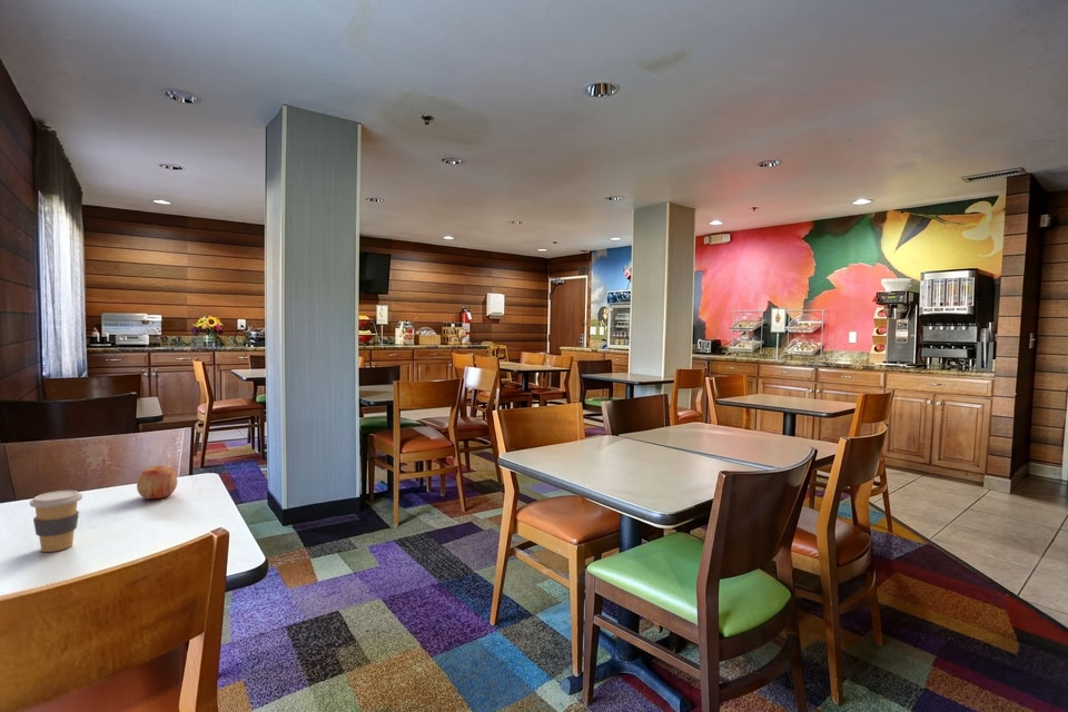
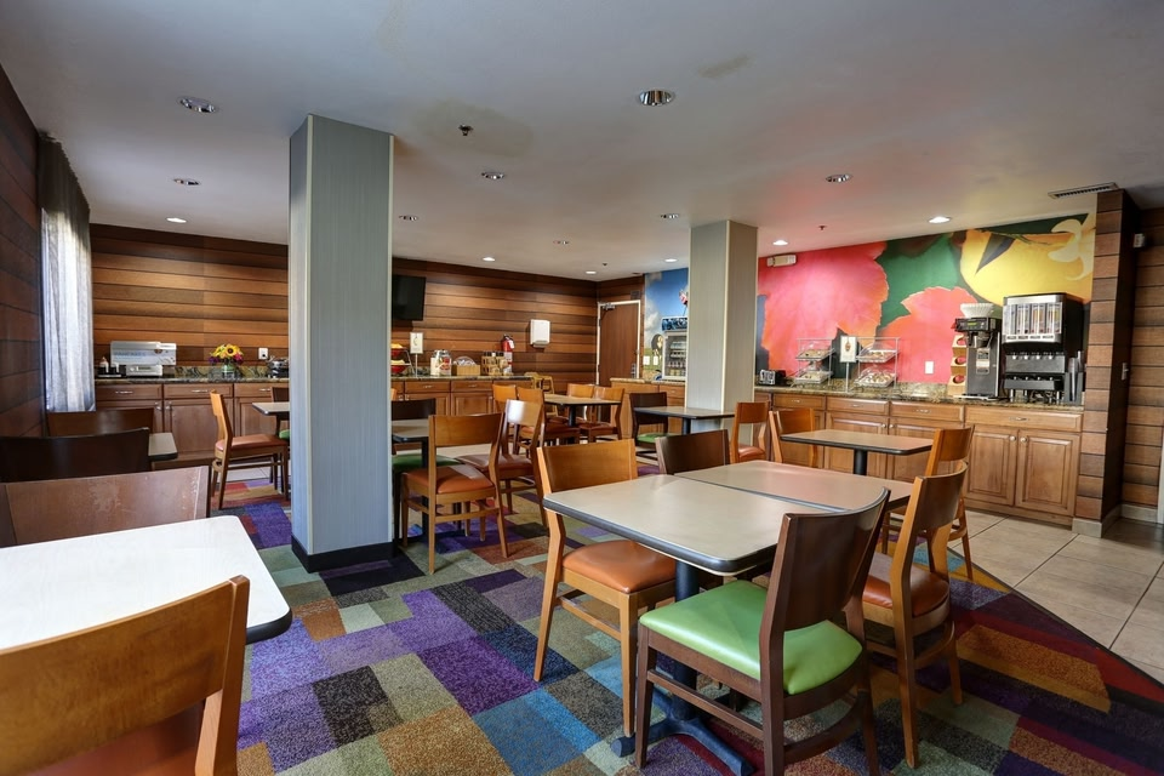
- apple [136,465,178,500]
- coffee cup [29,490,83,553]
